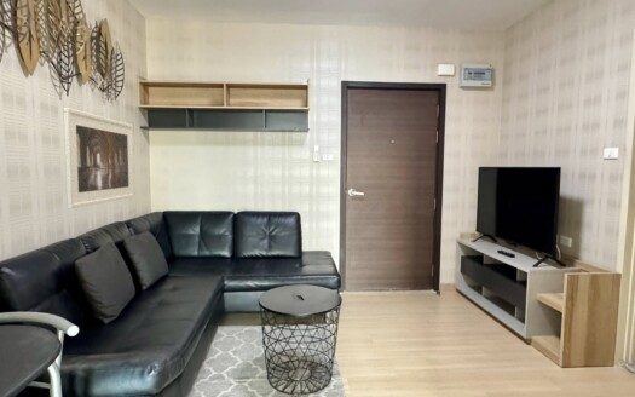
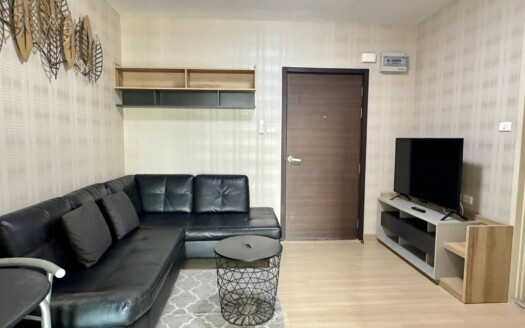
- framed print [63,107,135,209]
